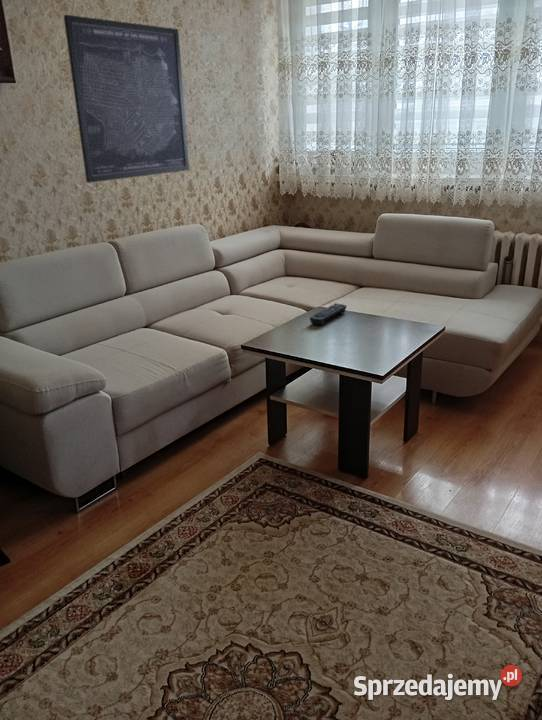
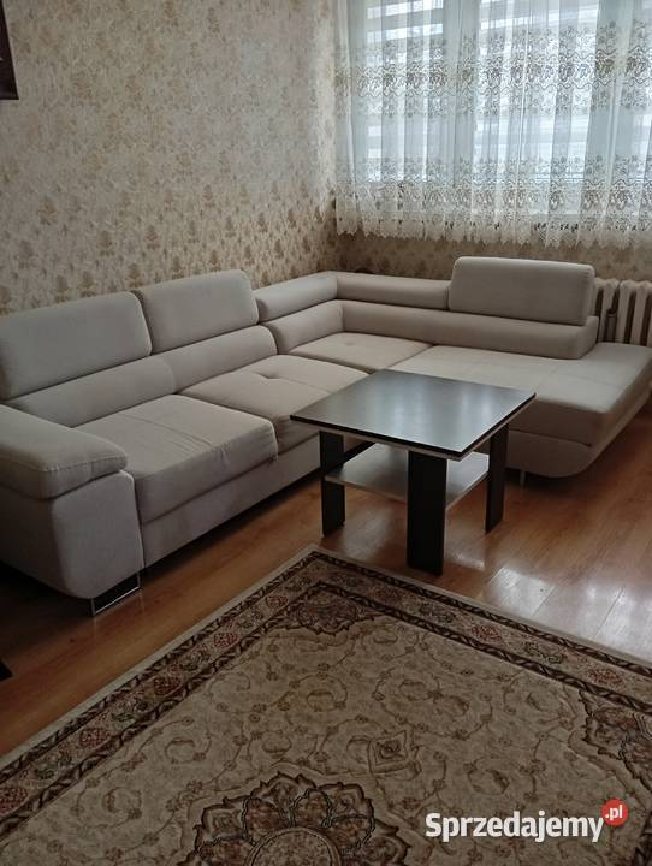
- remote control [309,302,347,327]
- wall art [62,14,190,184]
